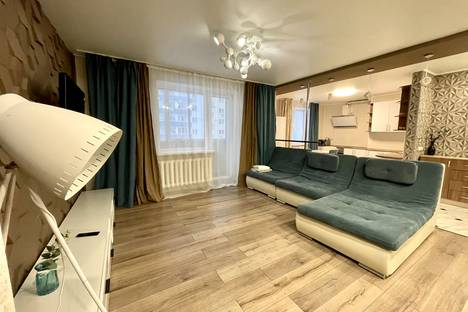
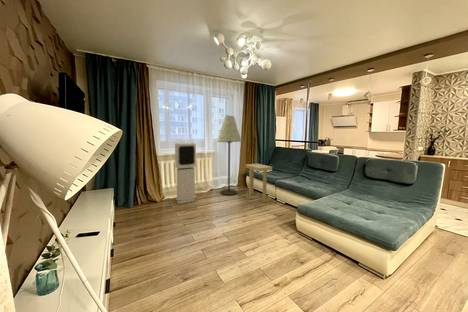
+ side table [244,163,273,204]
+ air purifier [174,141,197,205]
+ floor lamp [216,114,242,196]
